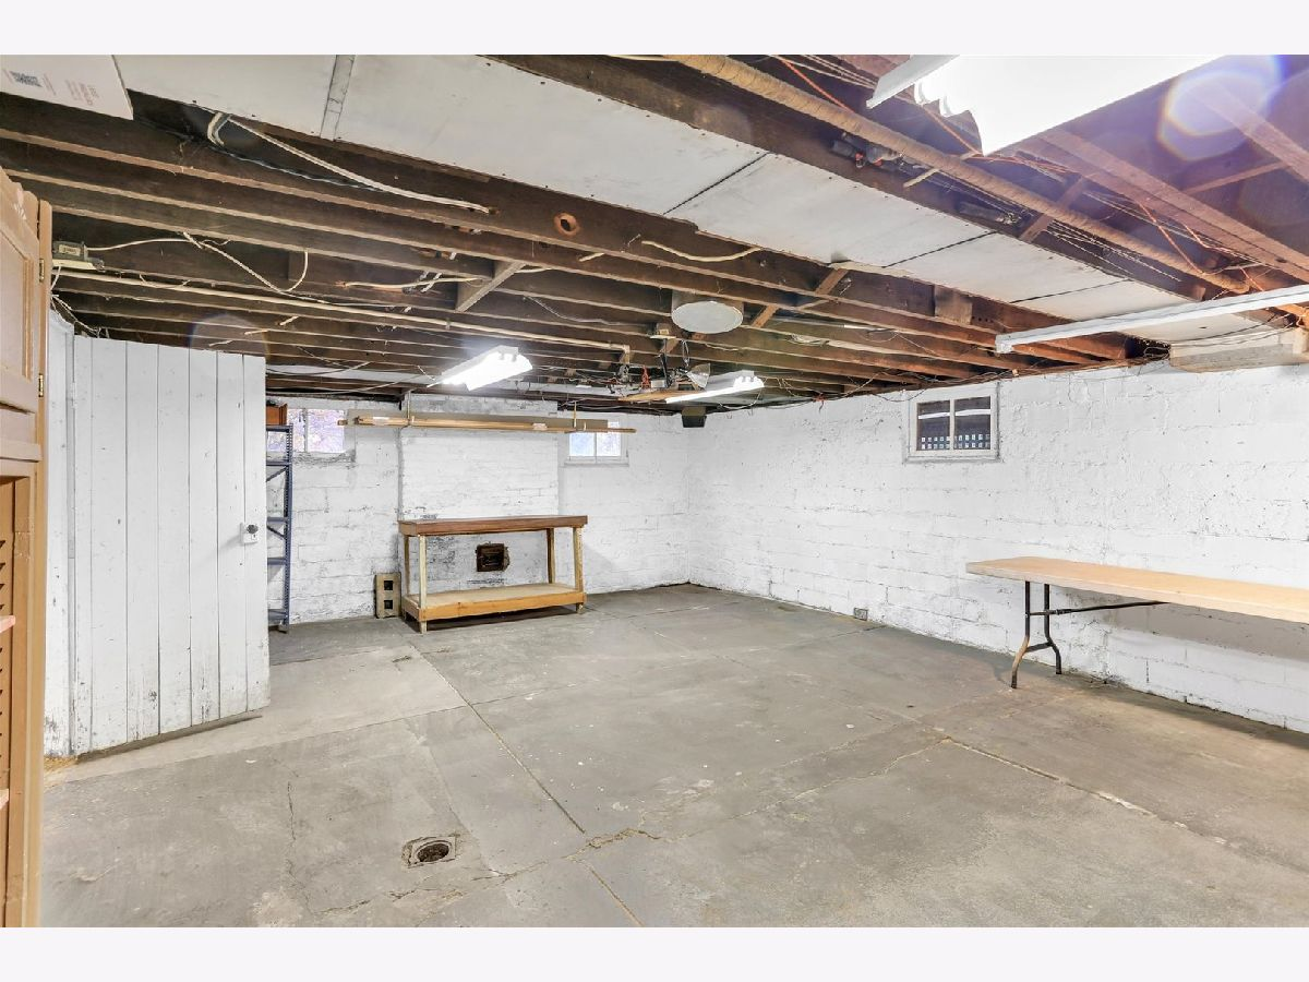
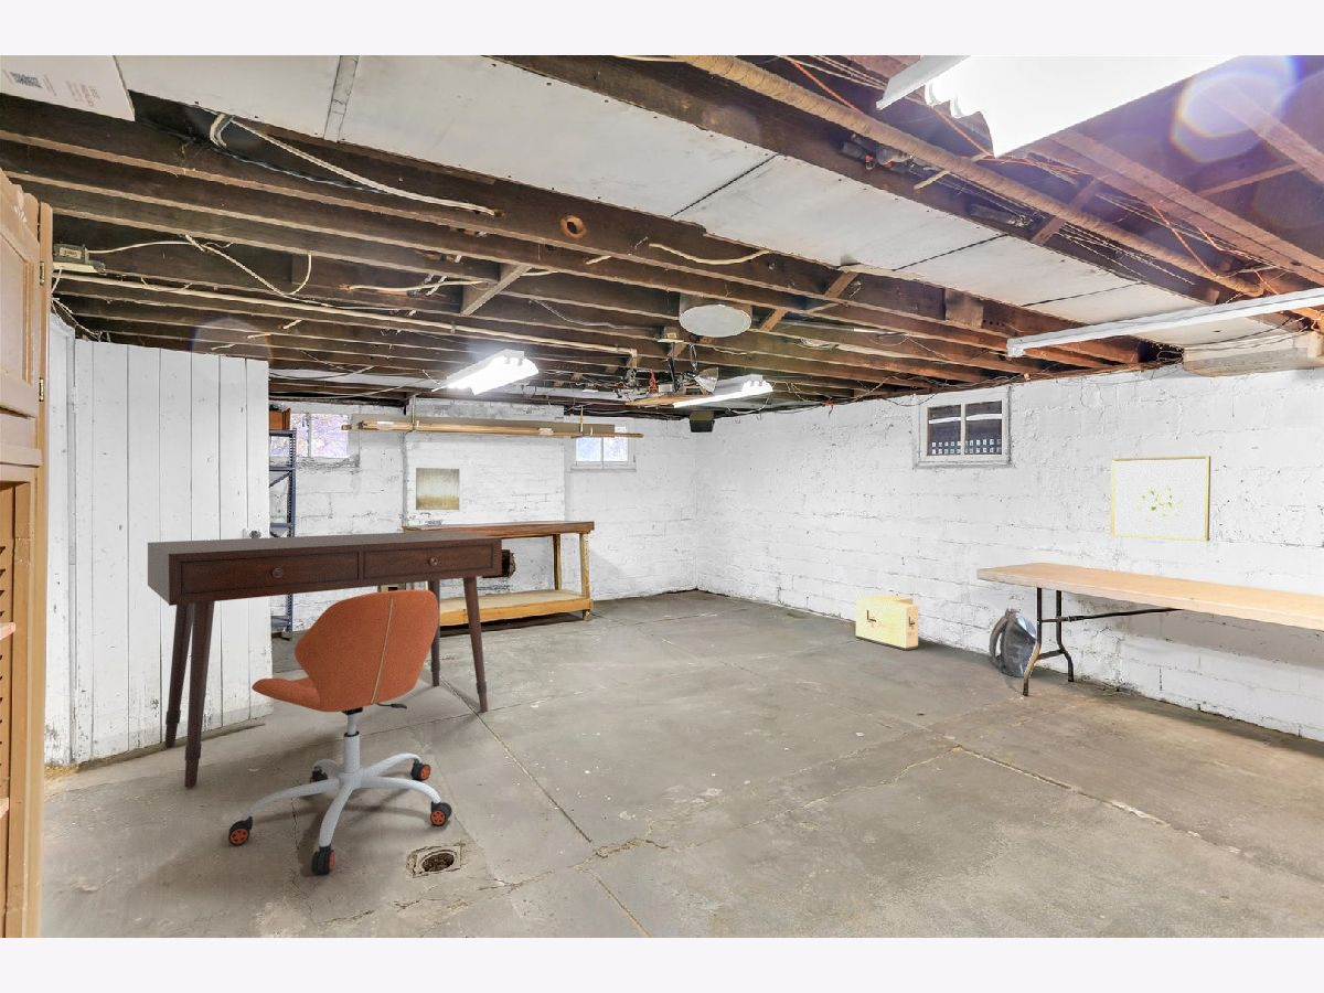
+ desk [147,530,503,789]
+ wall art [1110,455,1211,542]
+ office chair [227,588,453,875]
+ backpack [987,607,1038,679]
+ wall art [415,467,460,511]
+ cardboard box [855,594,920,651]
